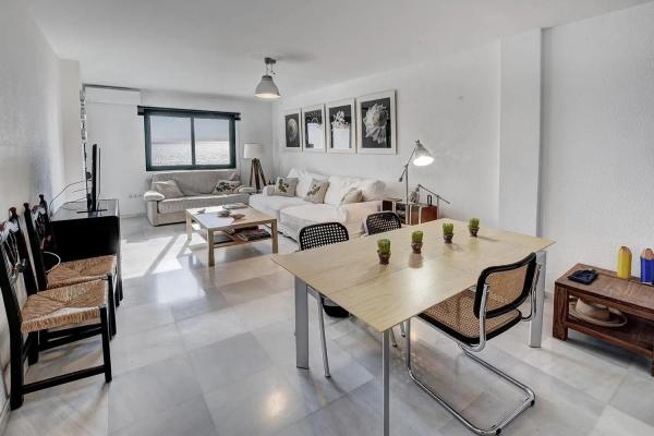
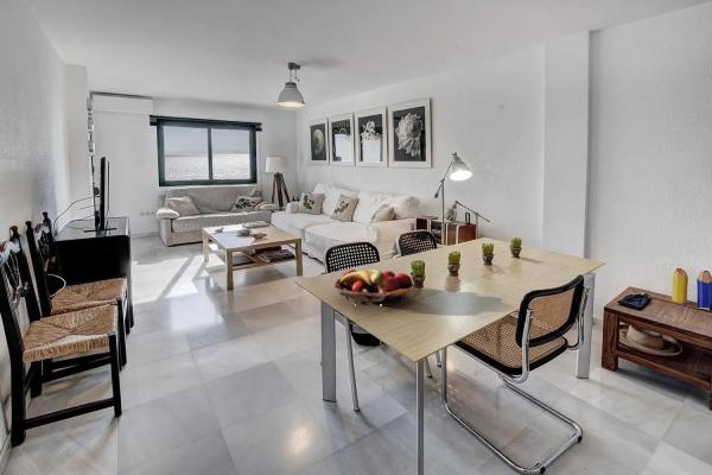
+ fruit basket [332,268,417,308]
